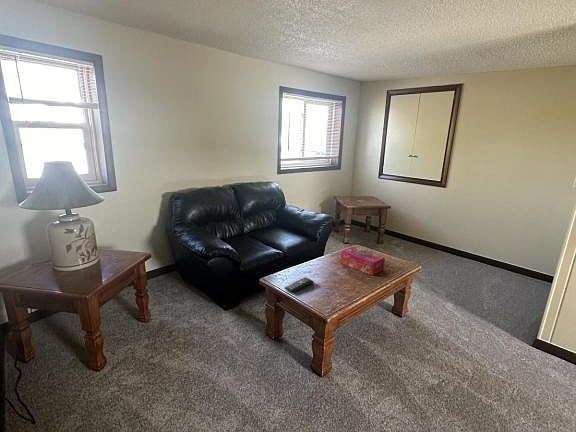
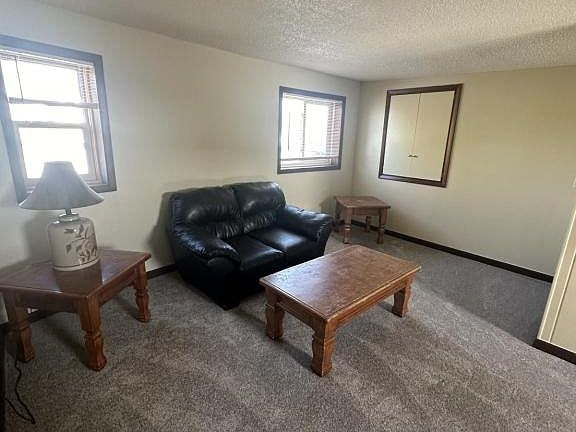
- tissue box [339,246,386,276]
- remote control [284,276,315,294]
